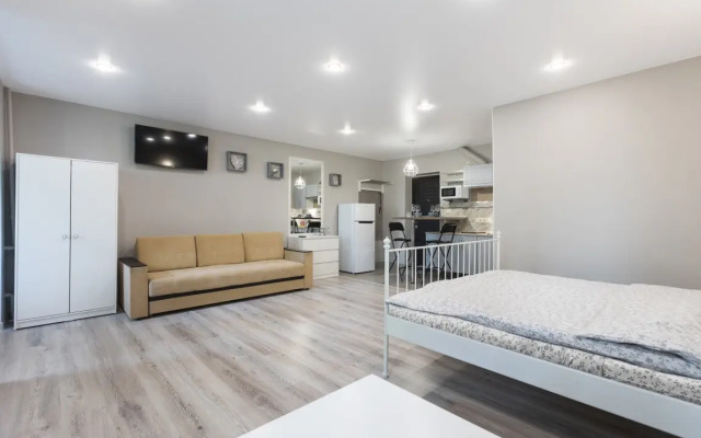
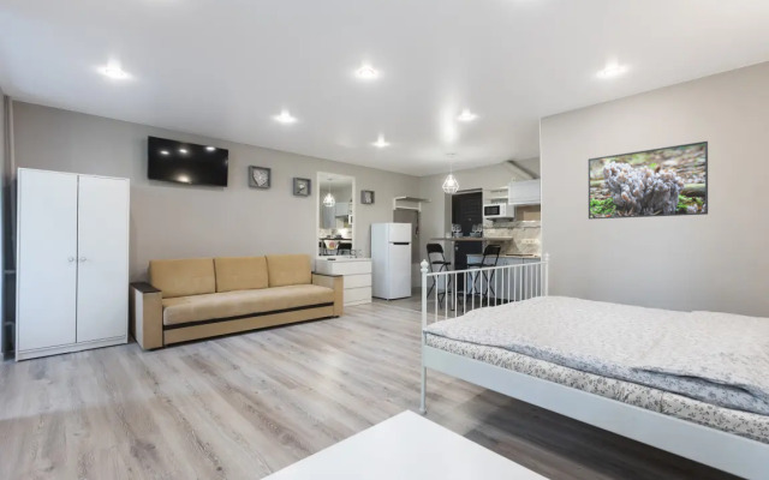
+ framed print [588,140,709,221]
